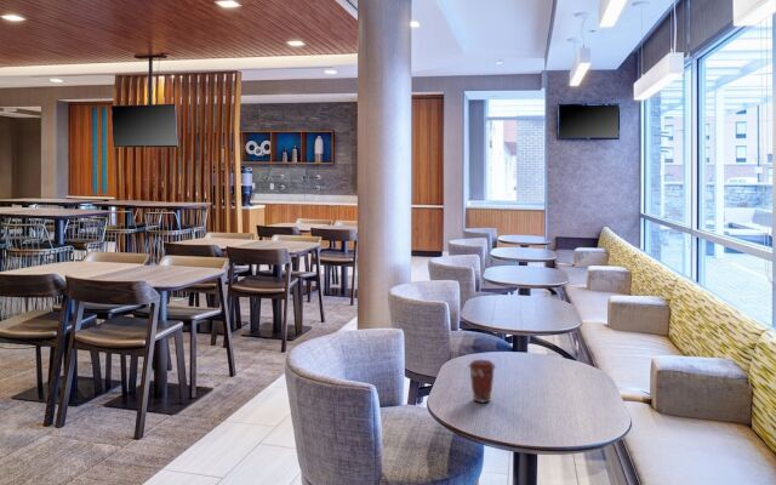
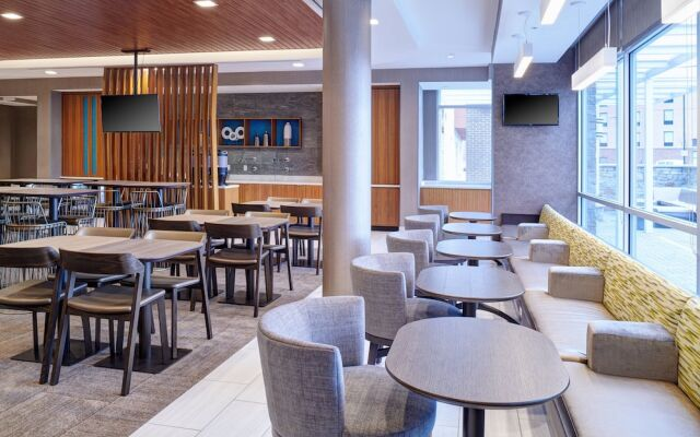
- coffee cup [468,359,497,404]
